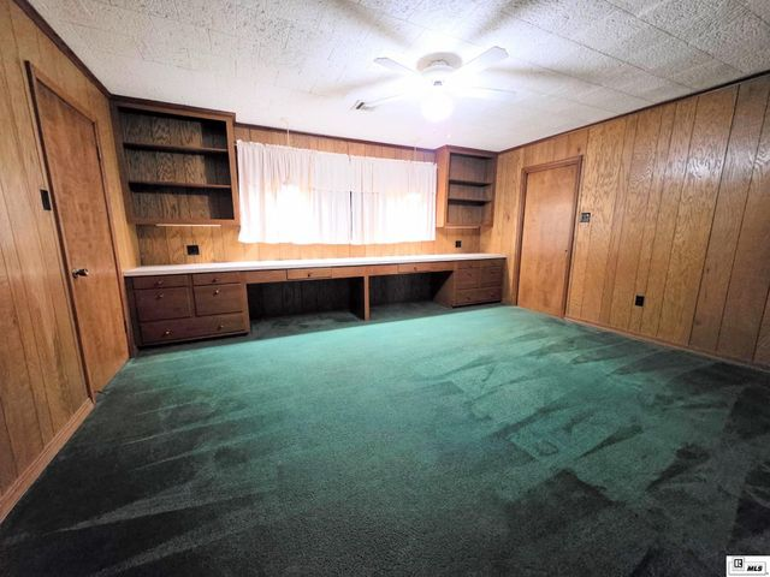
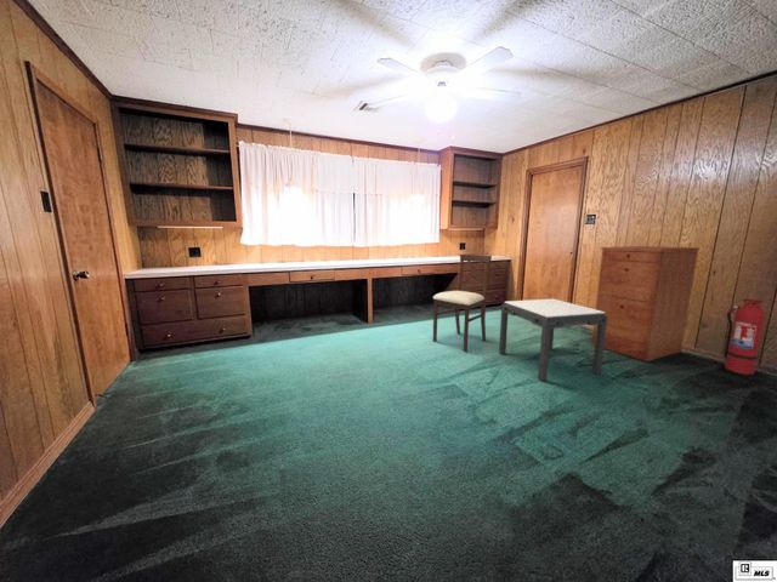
+ fire extinguisher [722,298,766,376]
+ chair [432,253,493,353]
+ side table [498,297,608,382]
+ filing cabinet [591,245,701,363]
